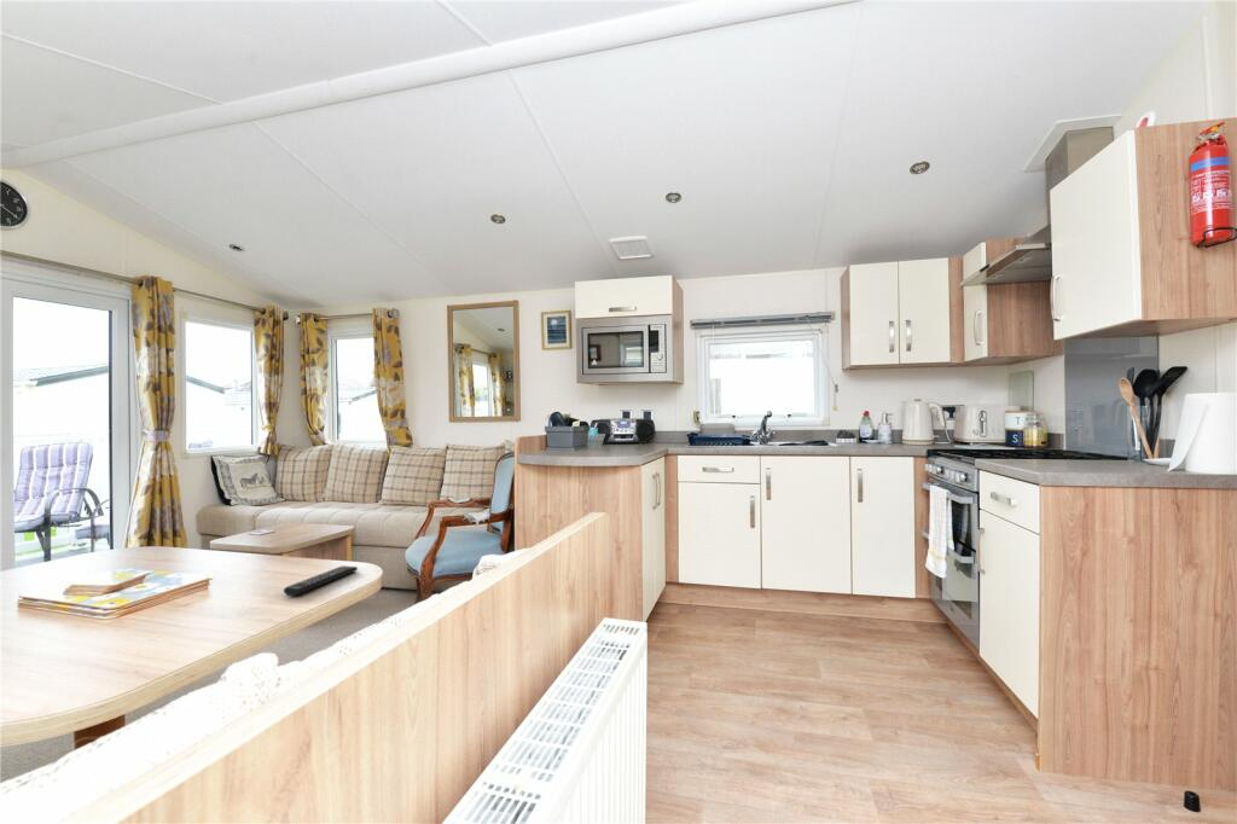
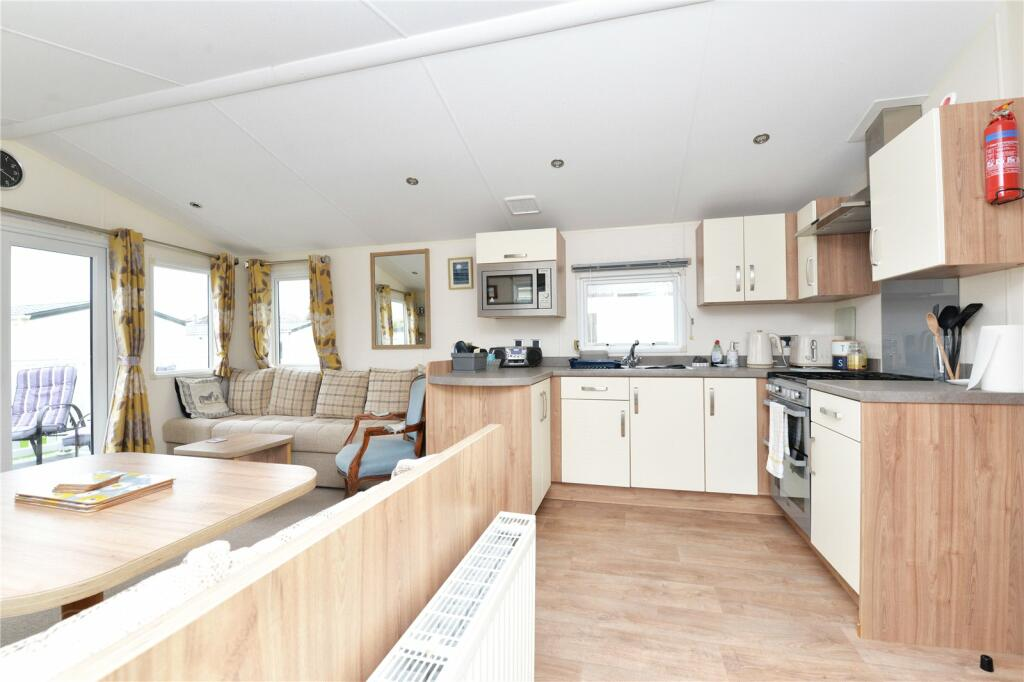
- remote control [283,564,359,597]
